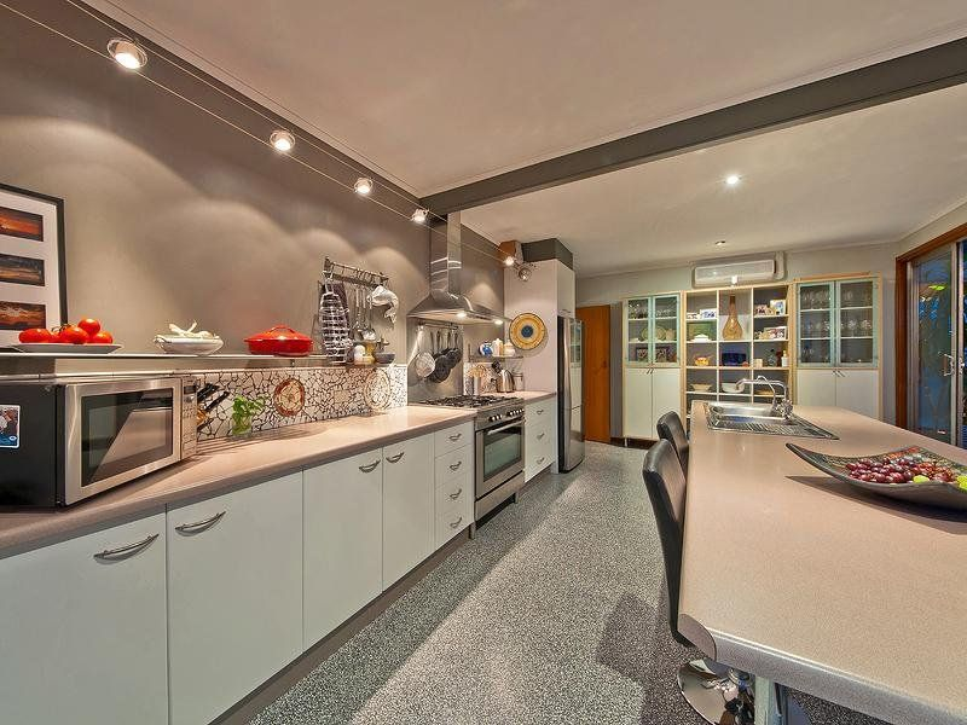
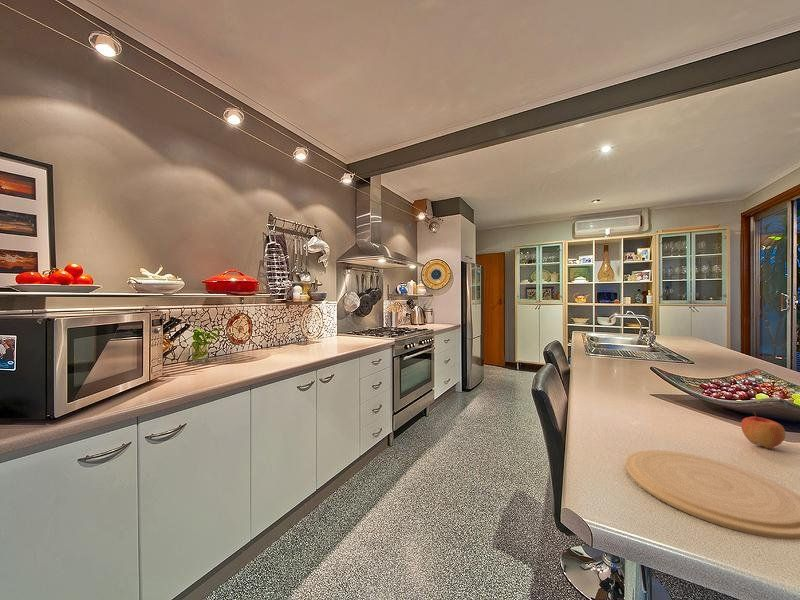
+ plate [624,449,800,540]
+ apple [740,412,786,449]
